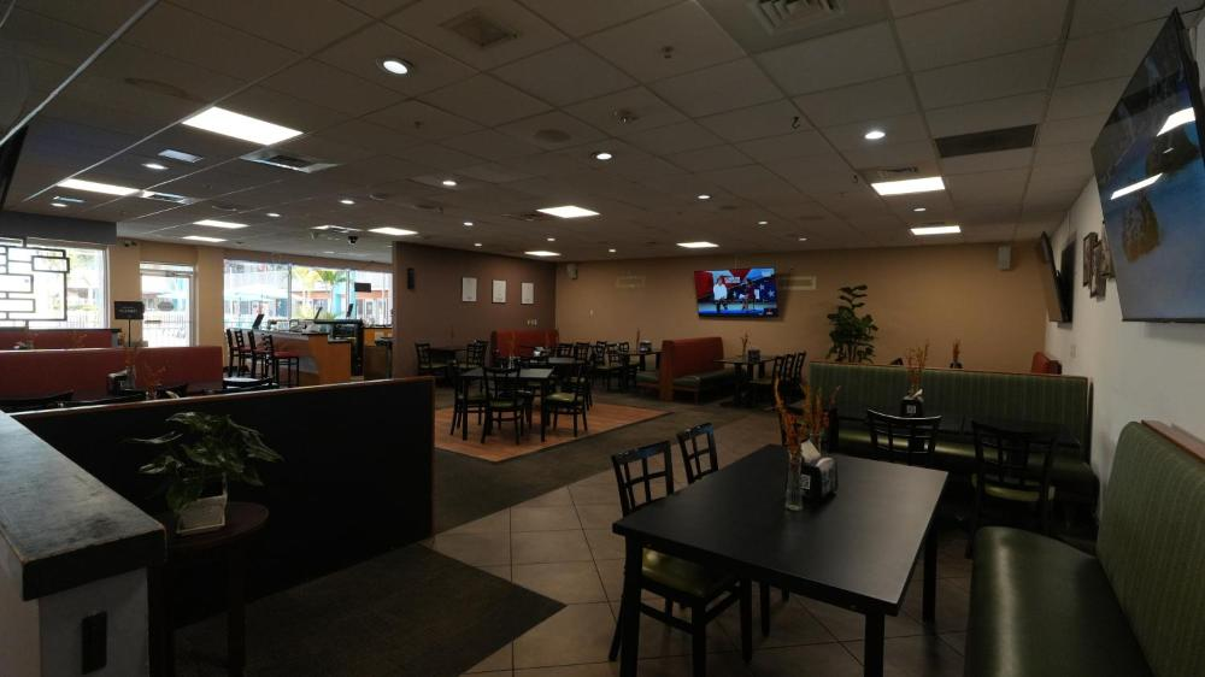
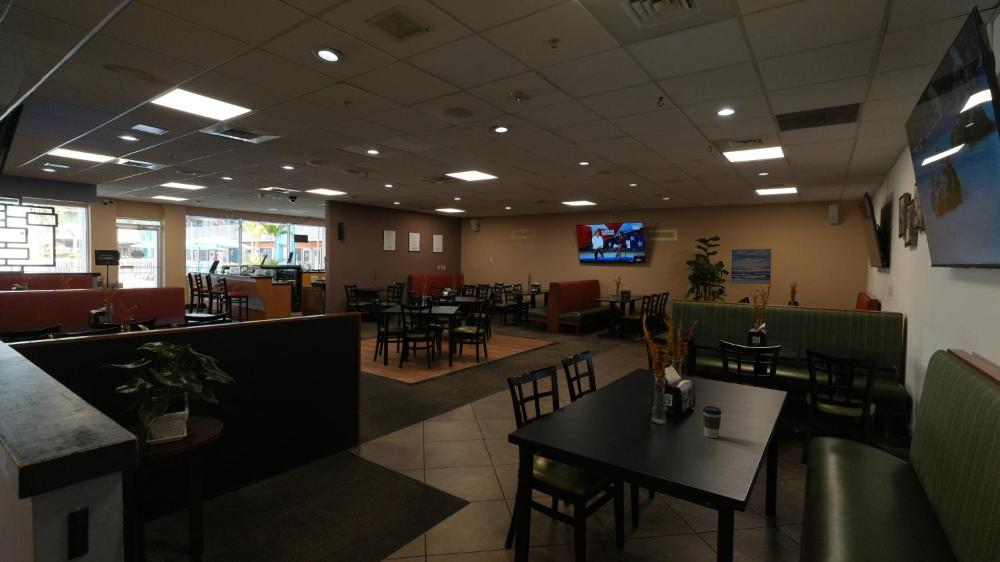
+ coffee cup [702,405,723,439]
+ wall art [730,248,772,285]
